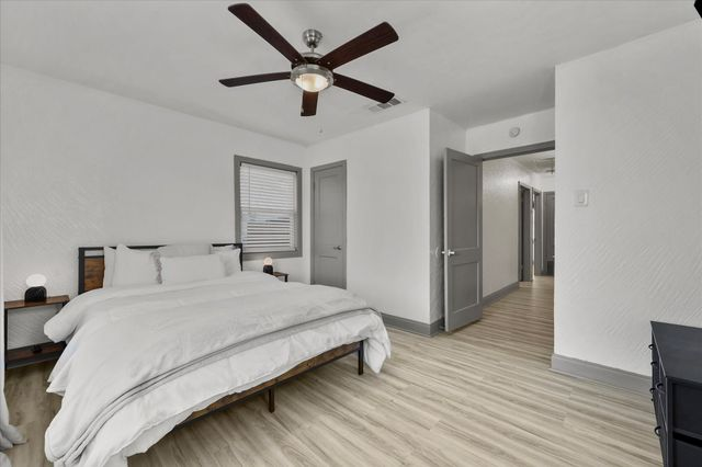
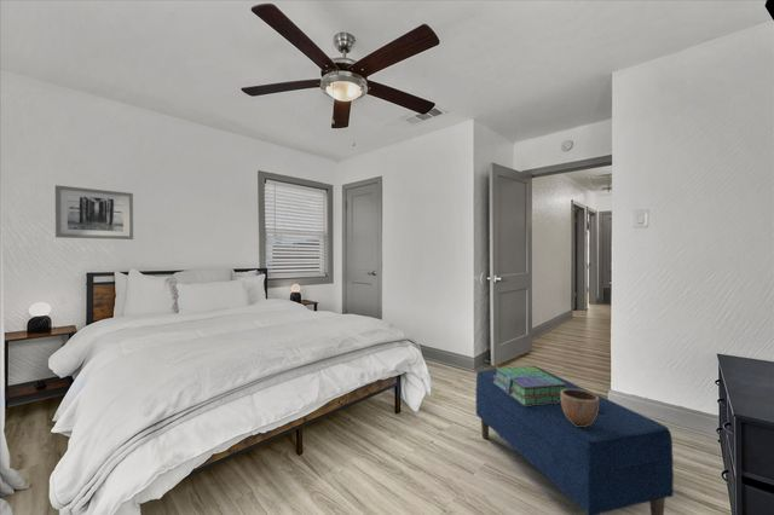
+ wall art [54,184,134,241]
+ bench [474,364,675,515]
+ stack of books [493,365,566,405]
+ decorative bowl [561,389,599,427]
